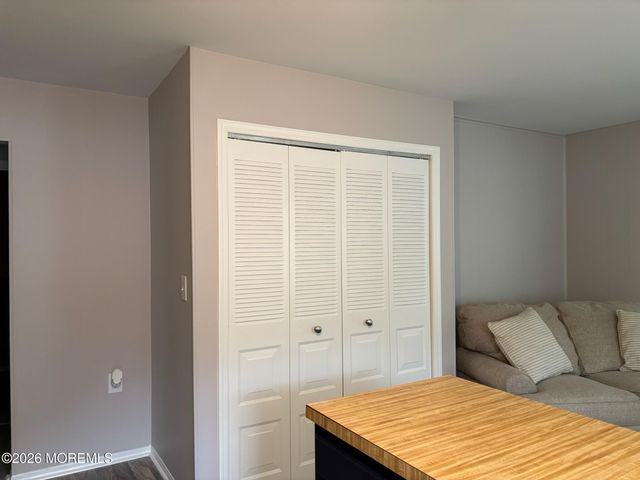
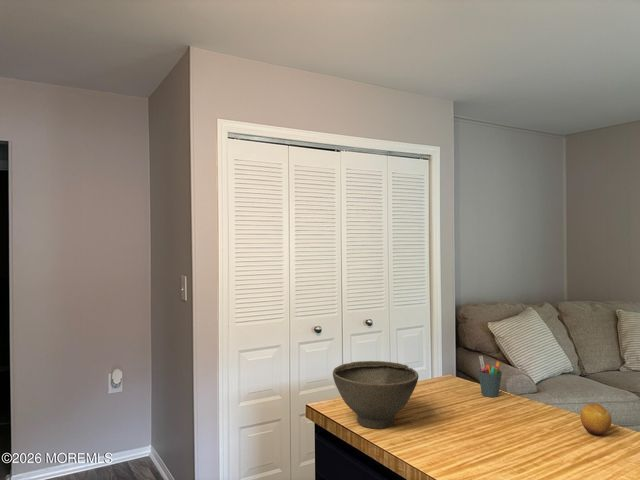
+ bowl [332,360,420,430]
+ fruit [579,402,613,436]
+ pen holder [477,355,503,398]
